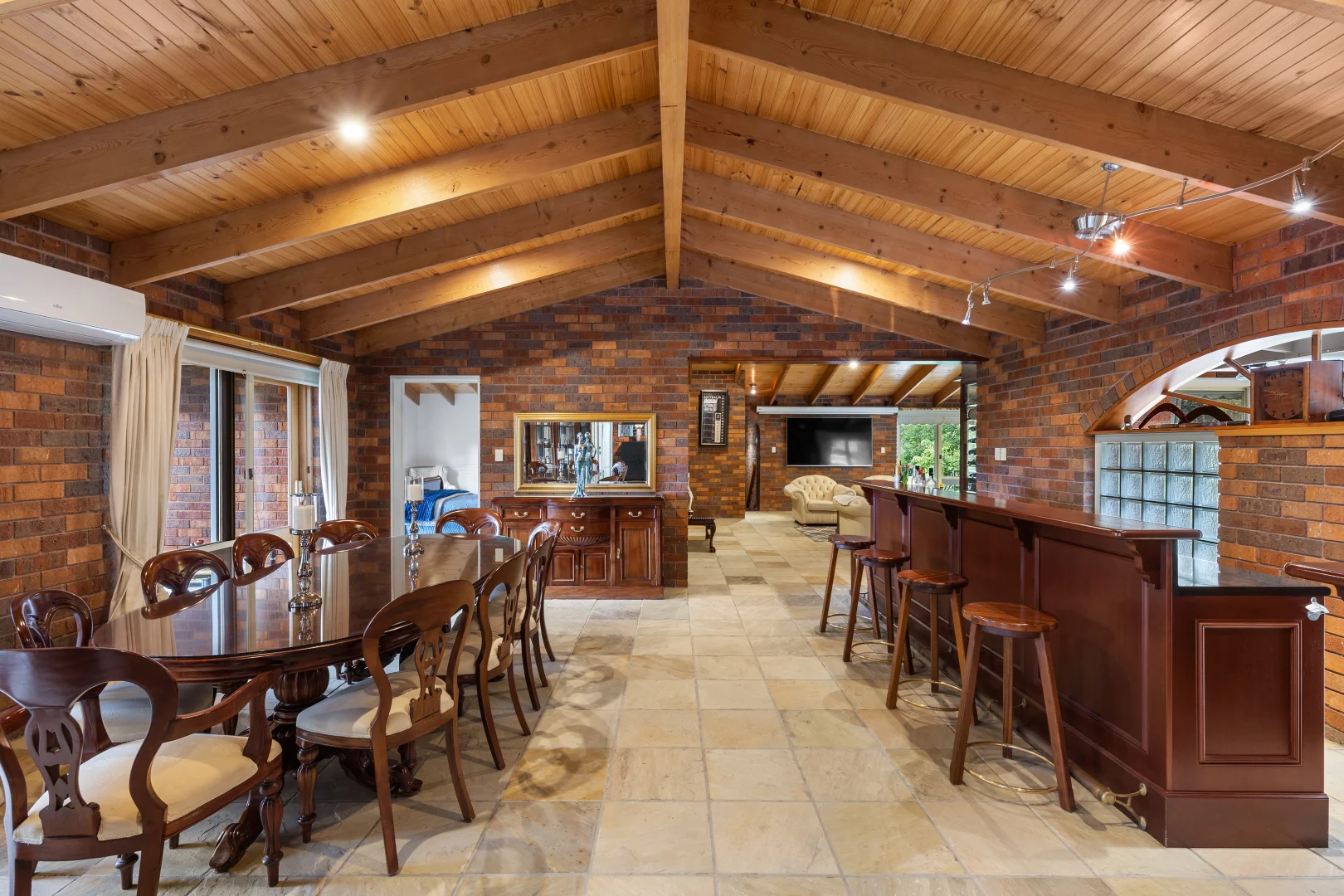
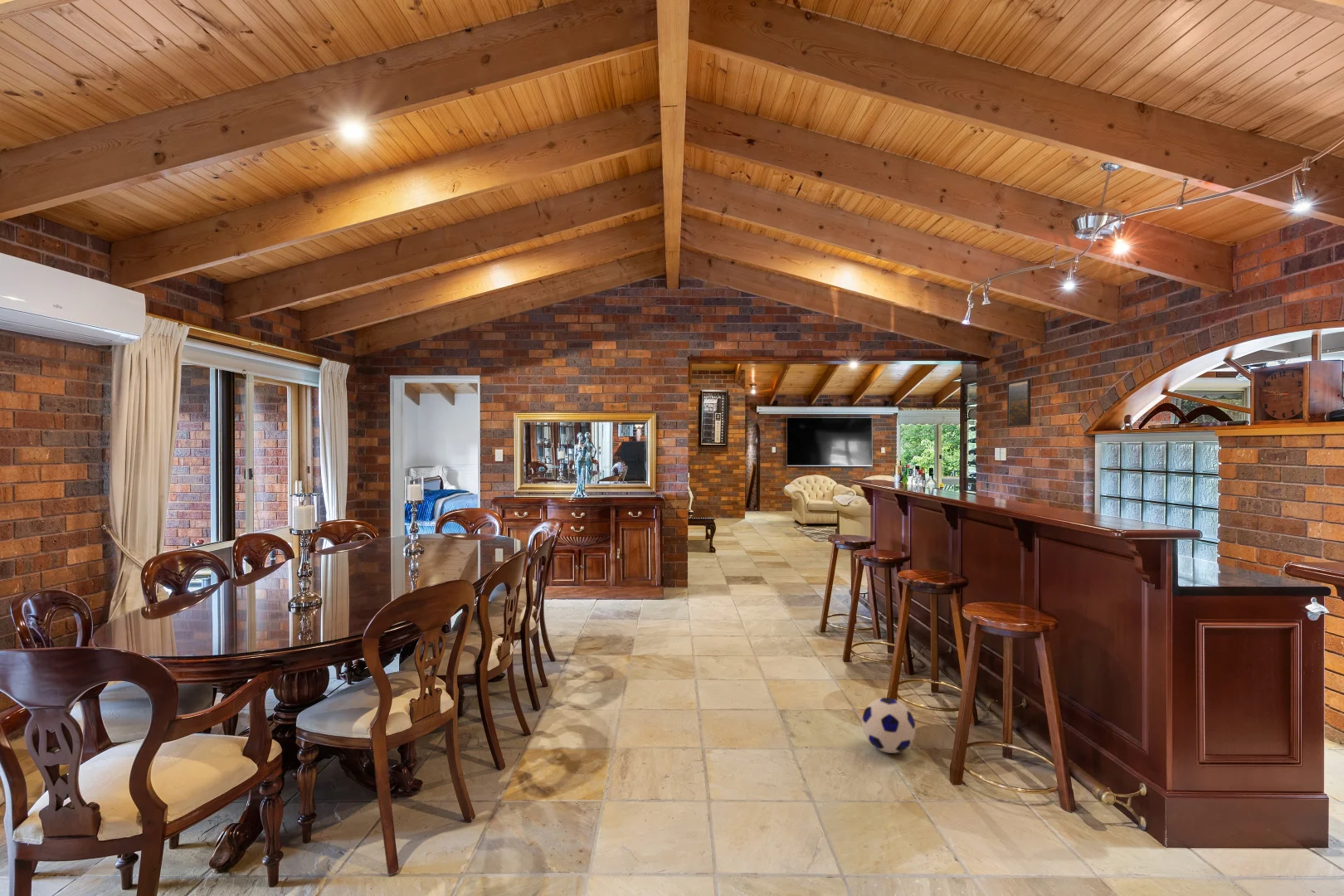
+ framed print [1006,378,1032,427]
+ soccer ball [861,697,916,754]
